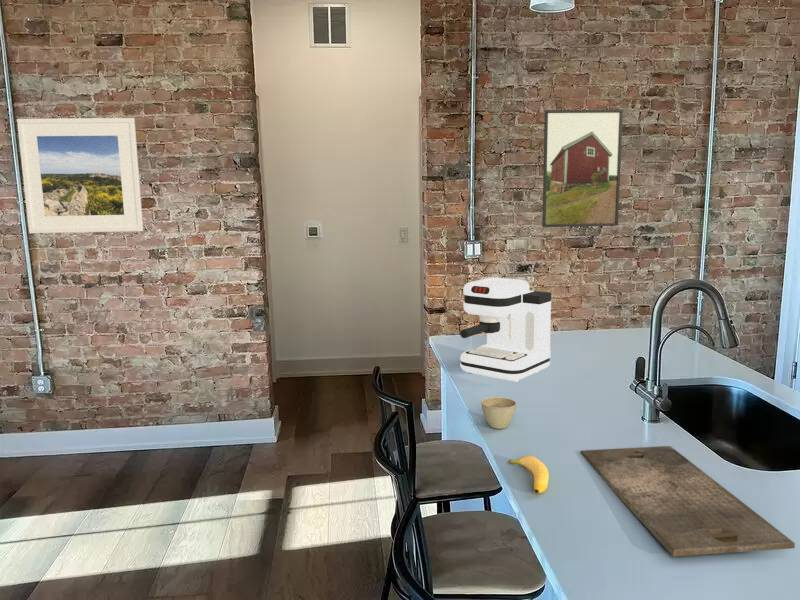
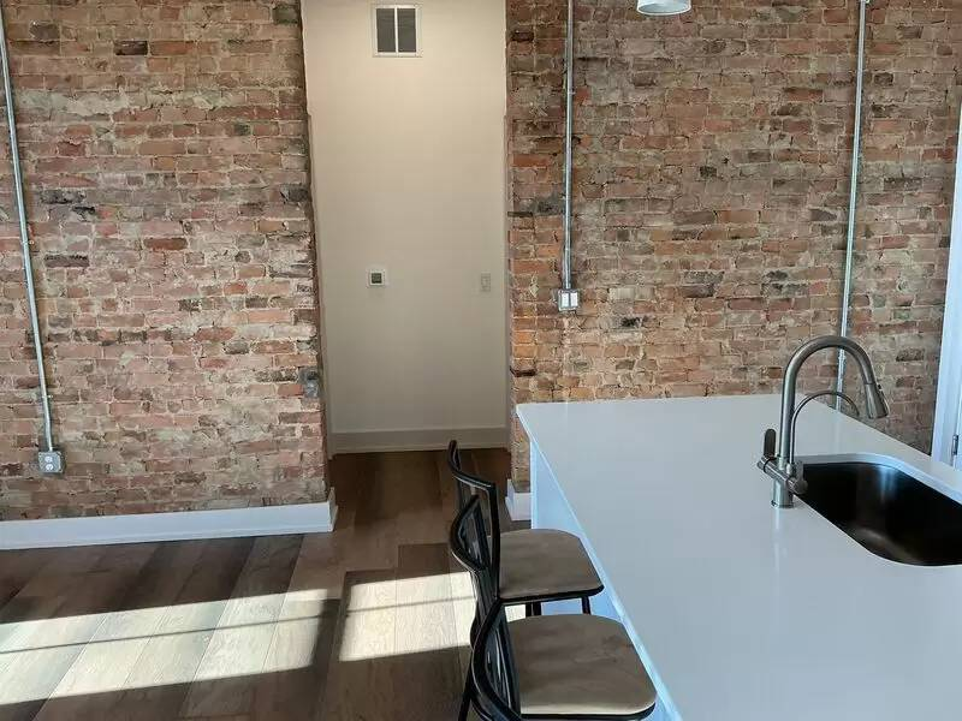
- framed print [16,117,144,234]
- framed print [541,109,624,228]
- cutting board [580,445,796,557]
- flower pot [480,396,517,430]
- banana [507,455,550,494]
- coffee maker [459,277,552,383]
